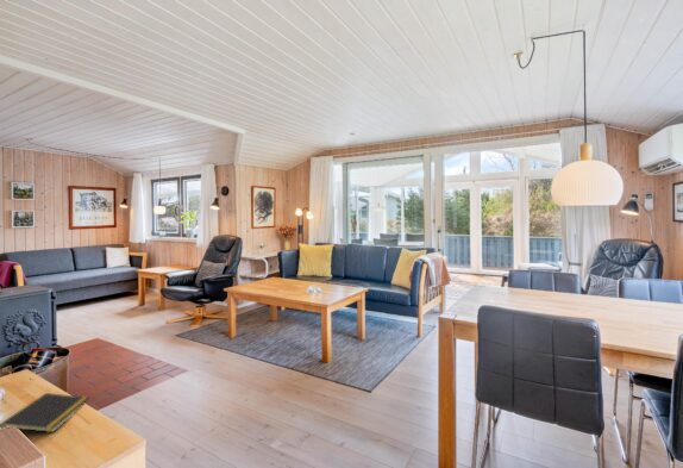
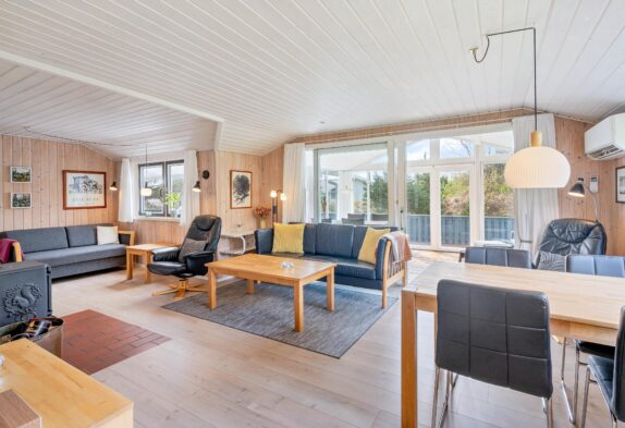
- notepad [0,392,90,433]
